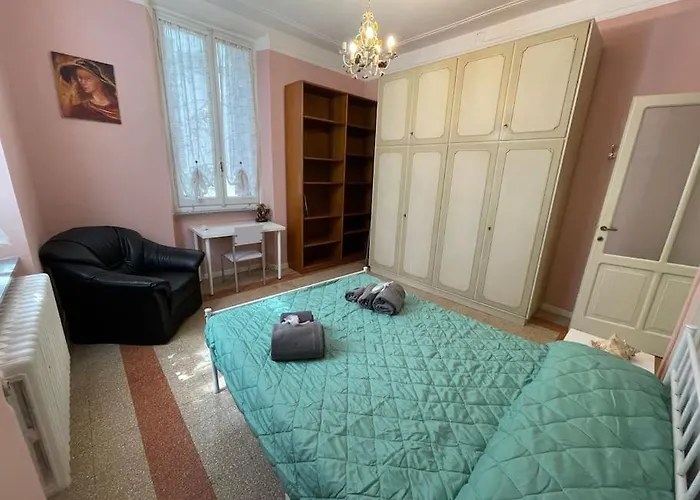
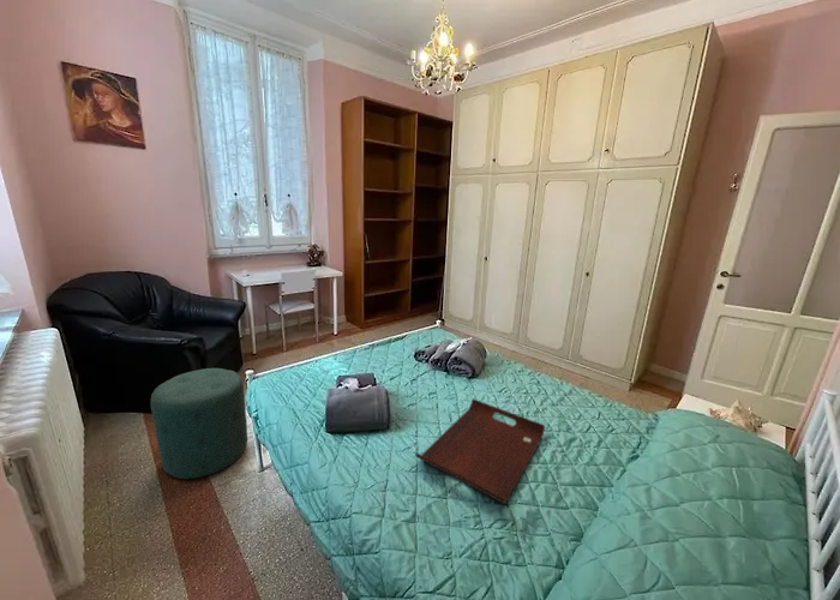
+ serving tray [414,397,546,505]
+ ottoman [149,367,248,480]
